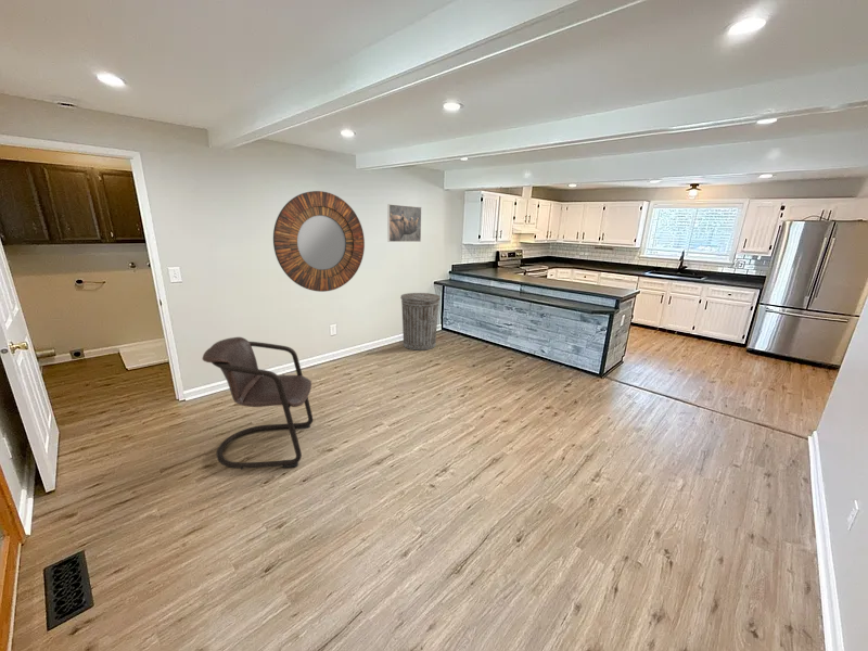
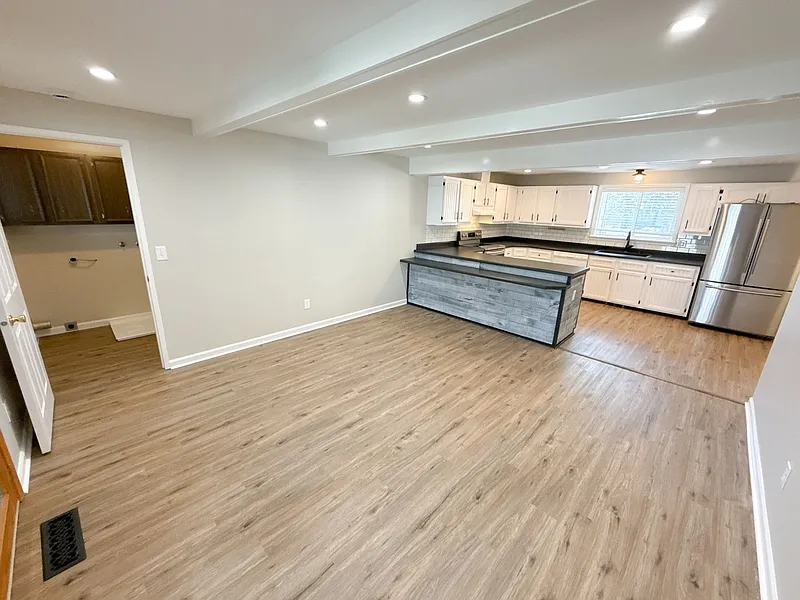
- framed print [386,203,422,243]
- chair [202,336,314,471]
- trash can [399,292,442,350]
- home mirror [272,190,366,293]
